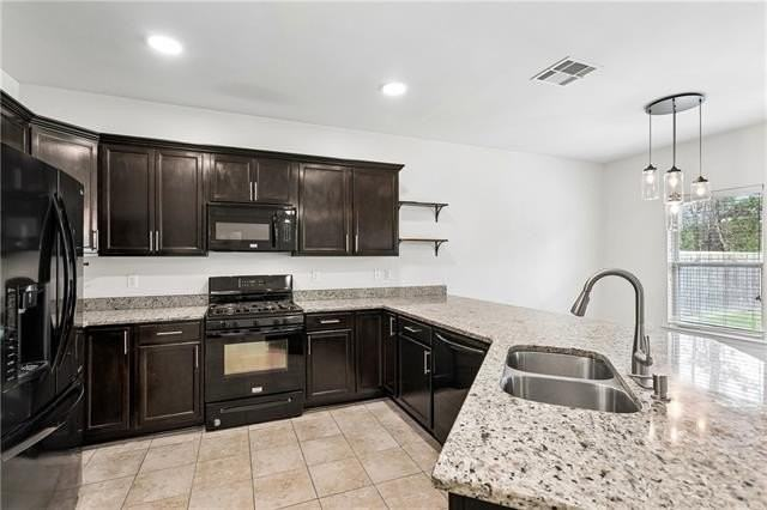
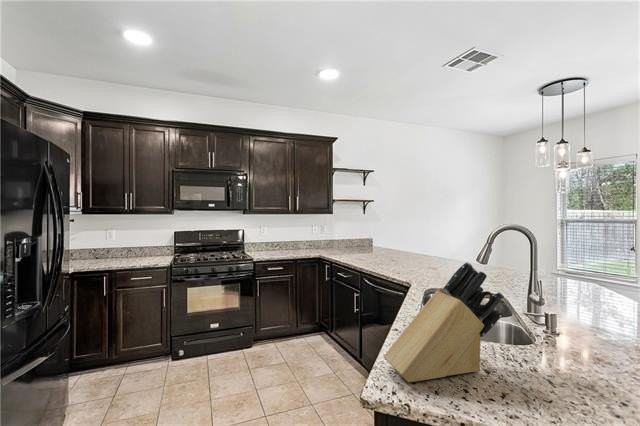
+ knife block [382,261,505,383]
